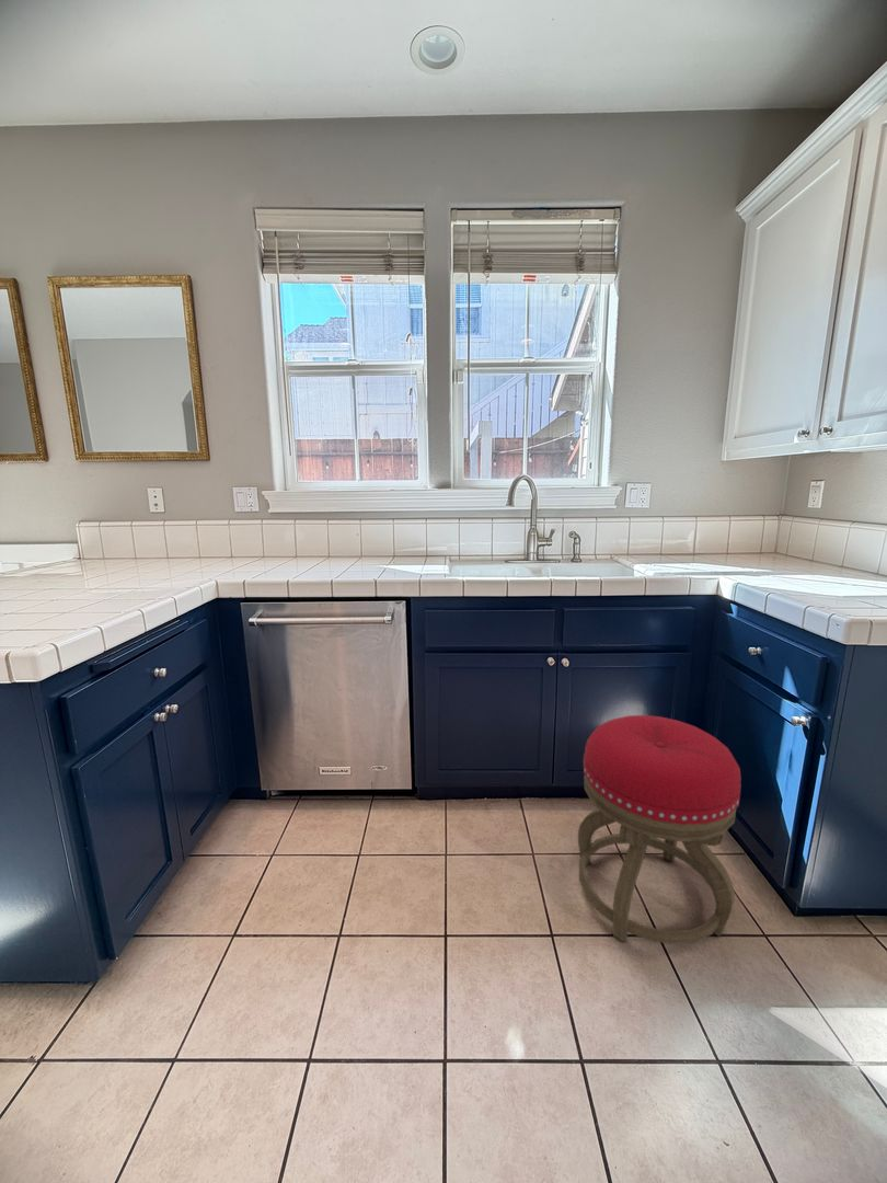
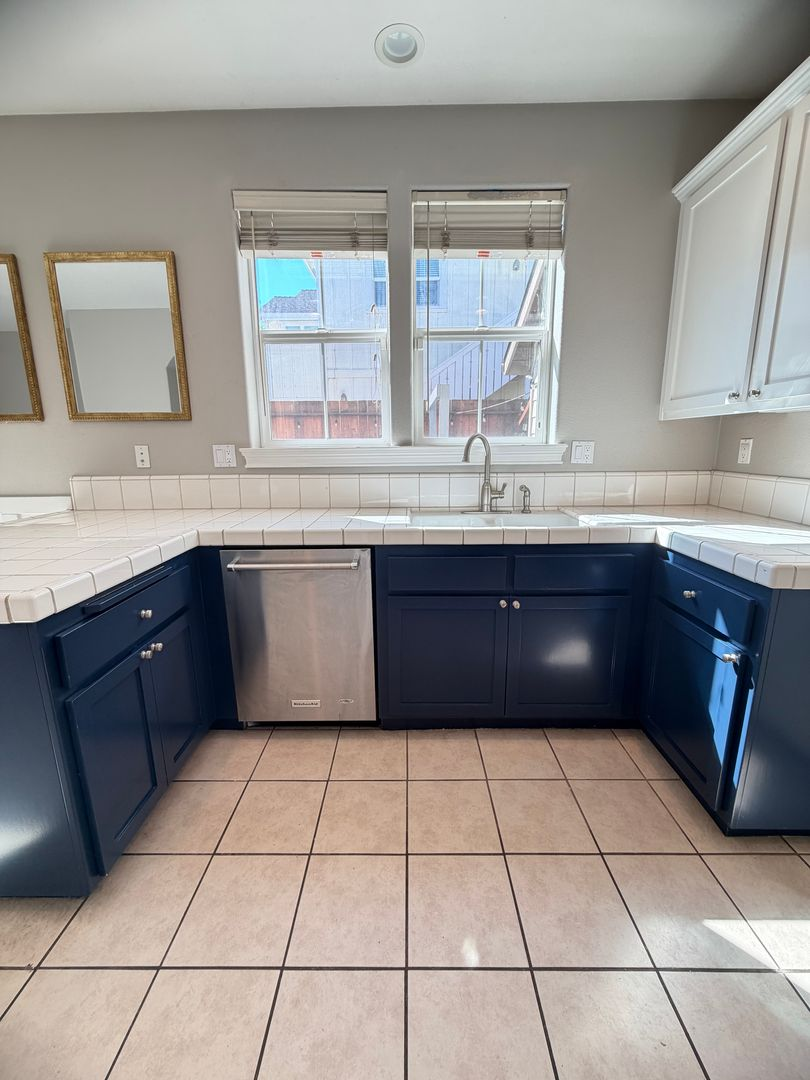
- stool [577,714,742,945]
